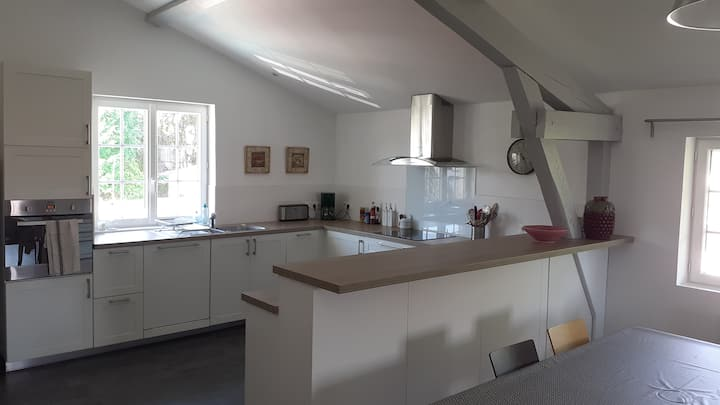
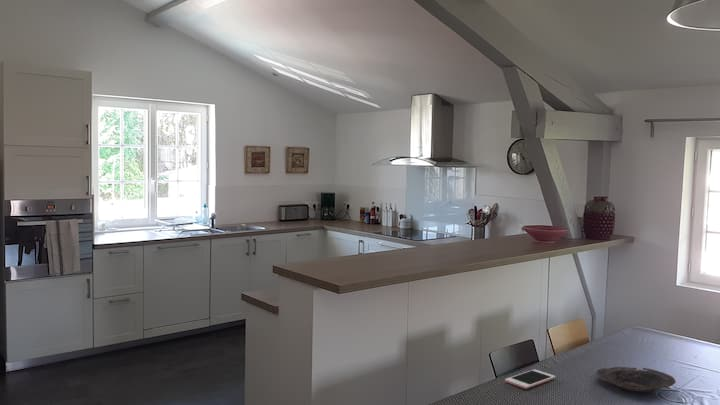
+ cell phone [504,368,556,390]
+ bowl [595,366,677,393]
